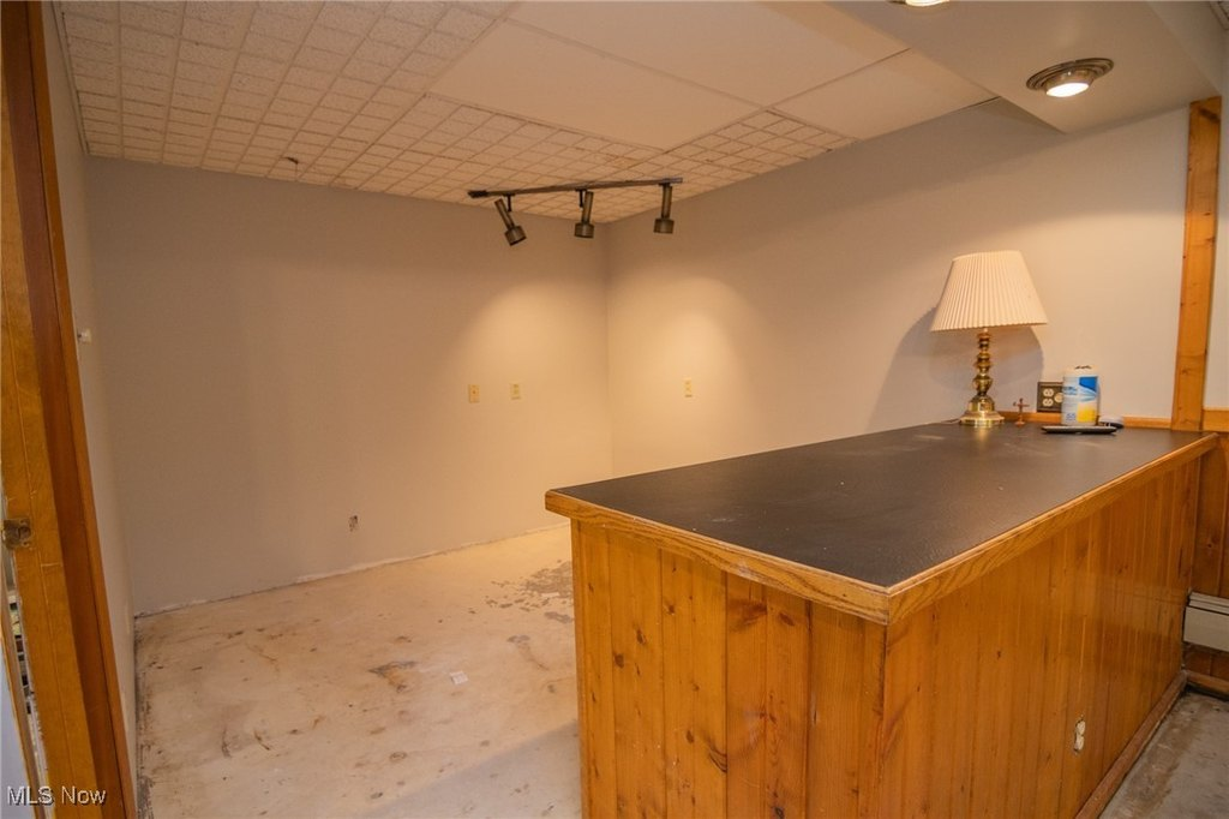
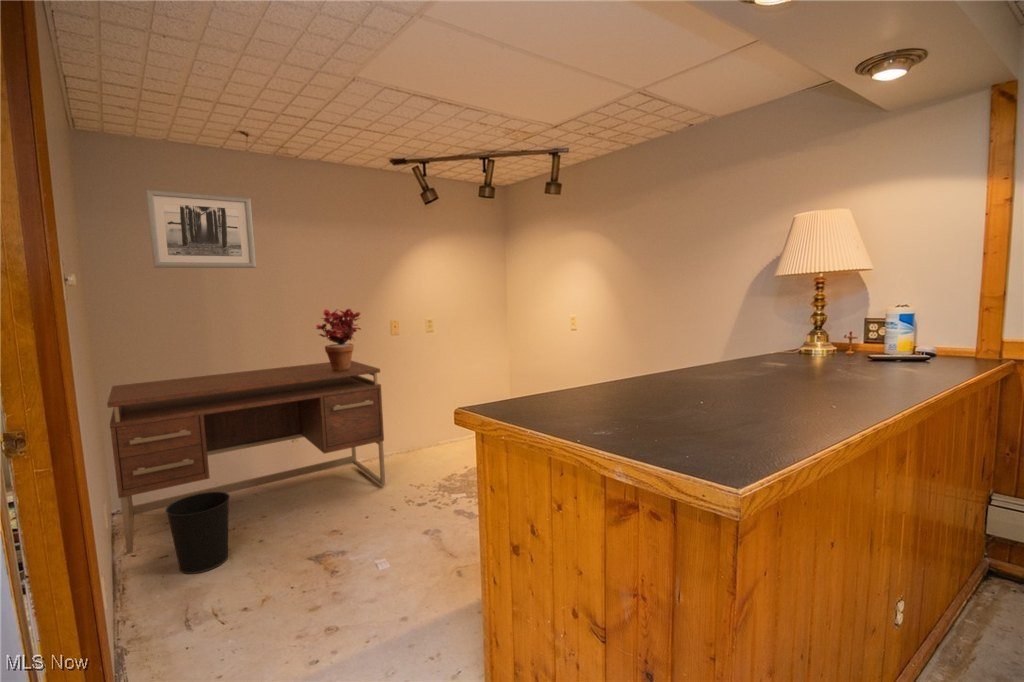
+ potted plant [315,308,362,371]
+ desk [106,360,386,555]
+ wastebasket [164,492,231,575]
+ wall art [145,189,257,269]
